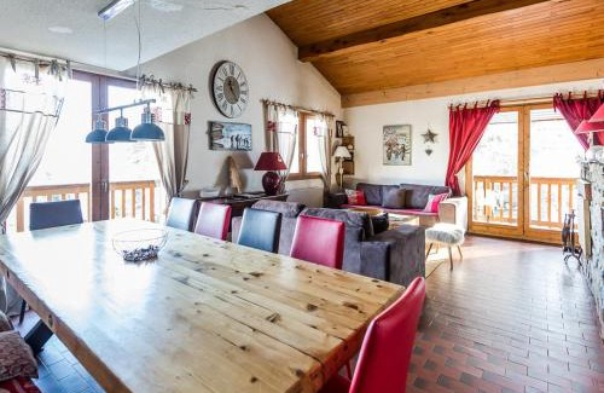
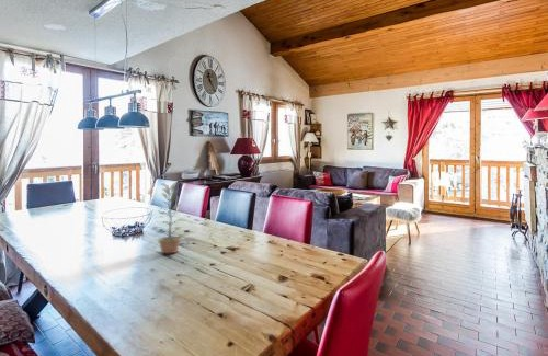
+ plant [156,181,190,254]
